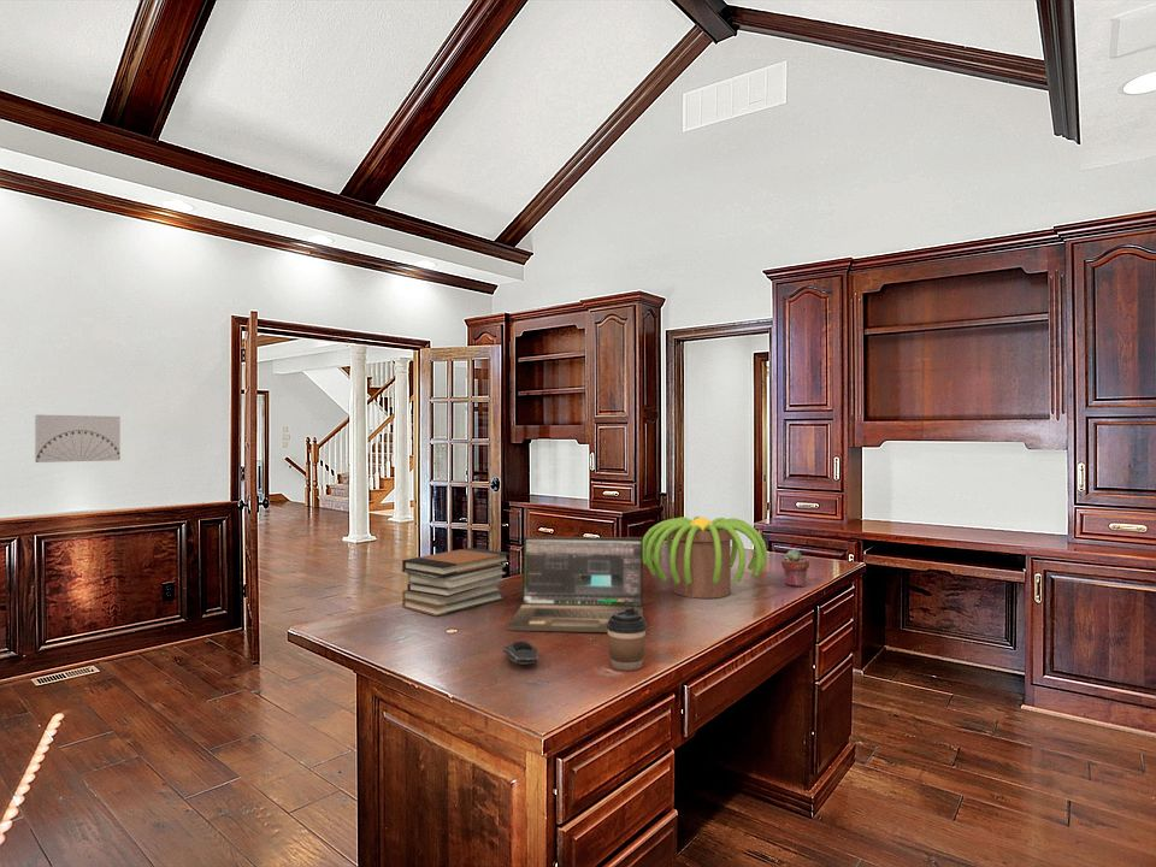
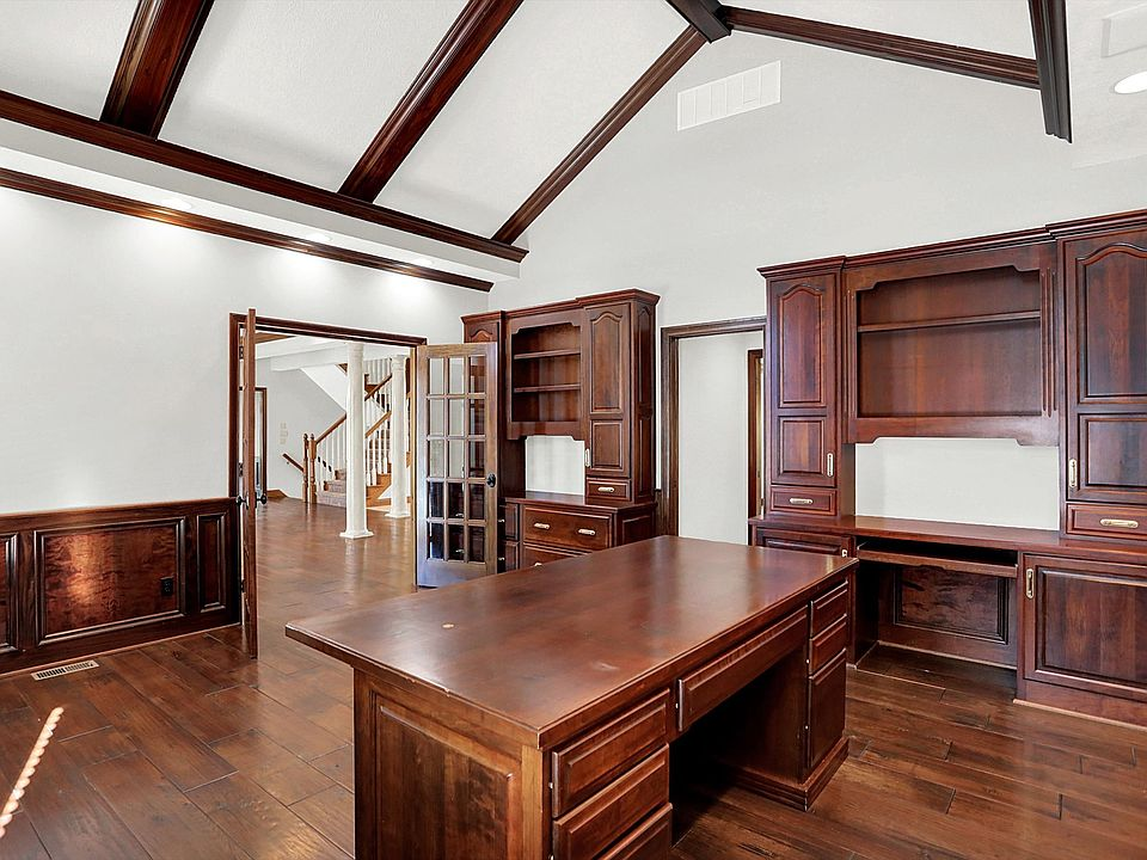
- laptop [507,536,644,633]
- coffee cup [606,608,648,672]
- book stack [401,547,511,618]
- potted succulent [780,549,810,588]
- computer mouse [502,639,538,666]
- plant [642,515,768,600]
- wall art [34,413,122,464]
